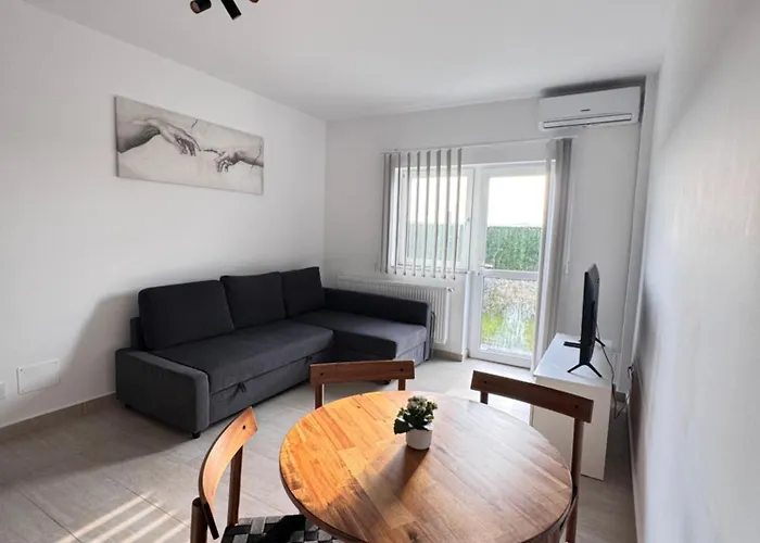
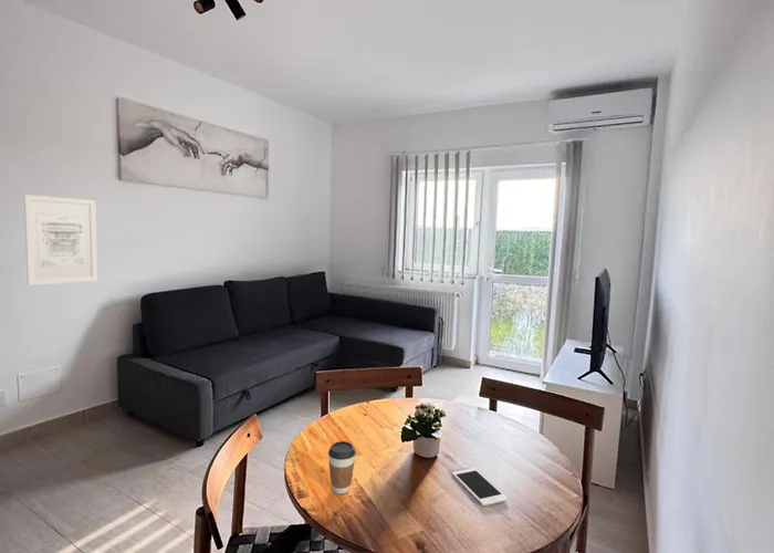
+ cell phone [451,467,509,507]
+ wall art [23,194,98,286]
+ coffee cup [327,440,357,494]
